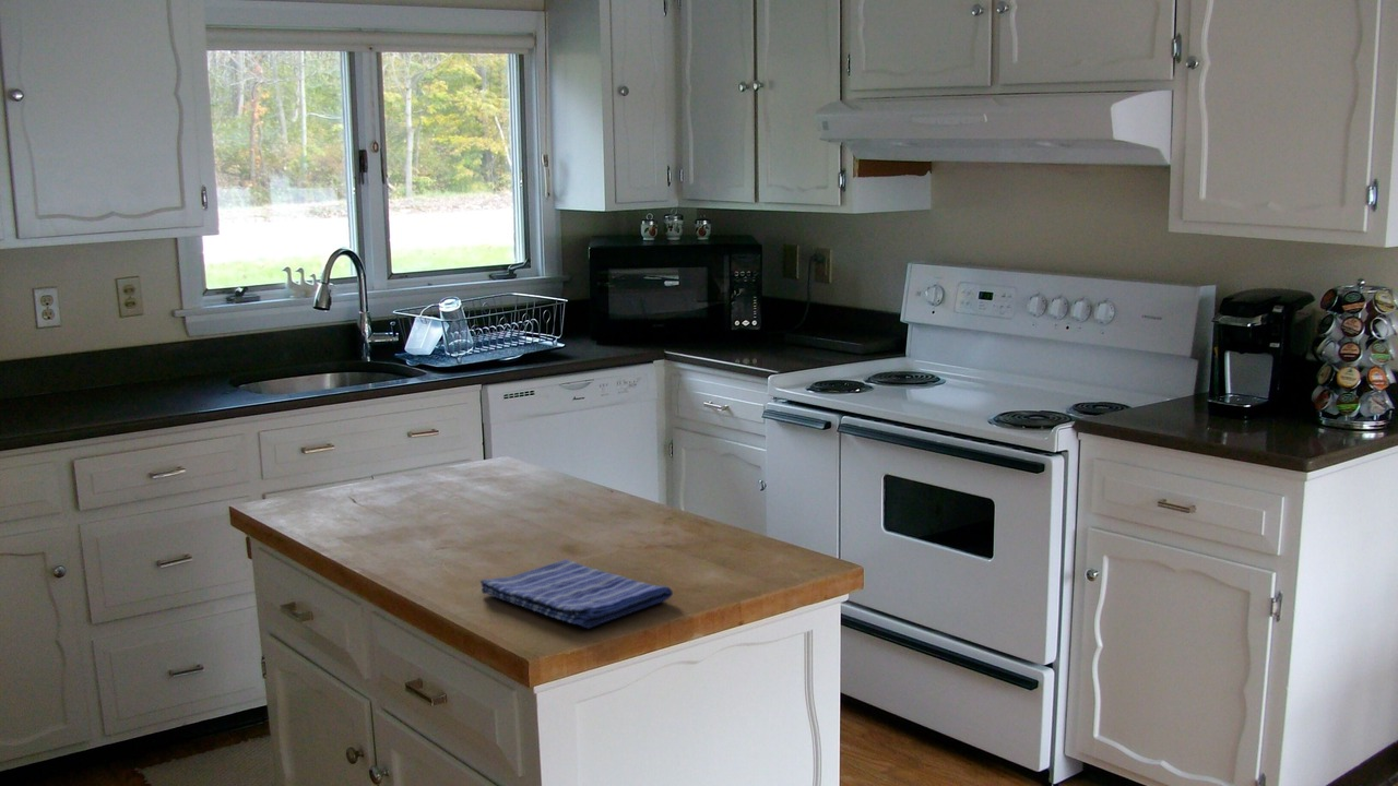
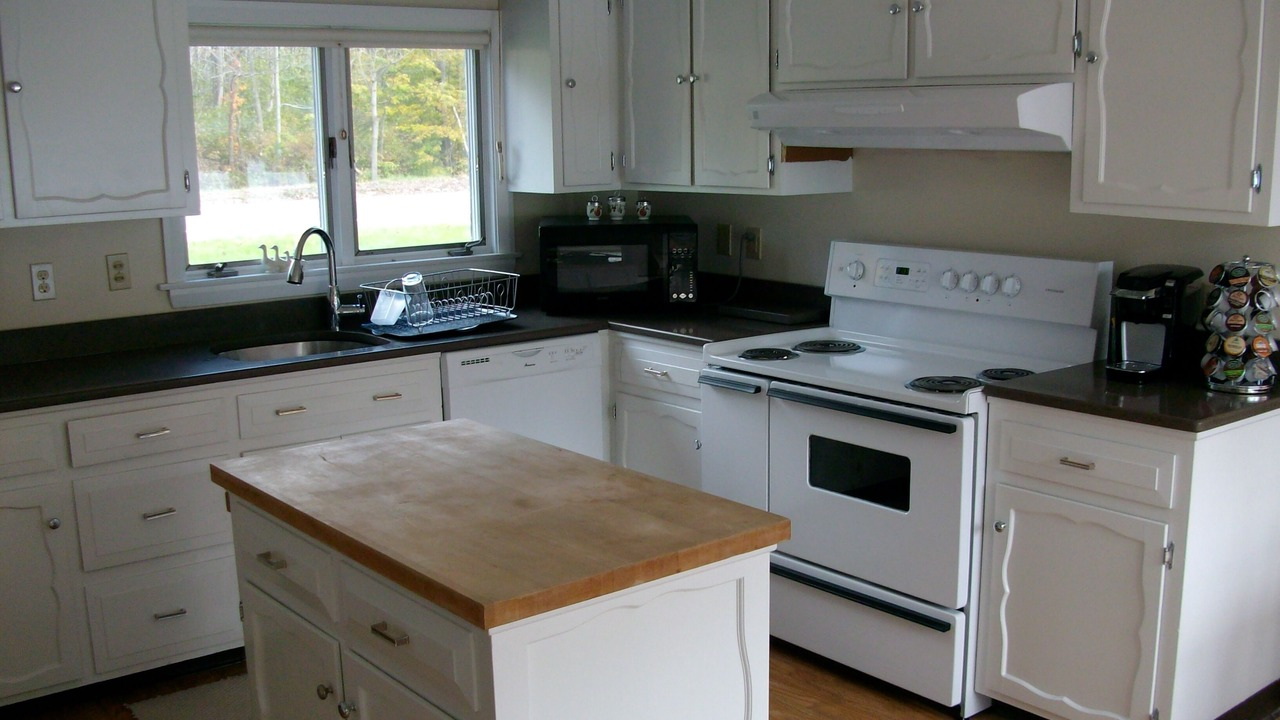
- dish towel [479,559,674,629]
